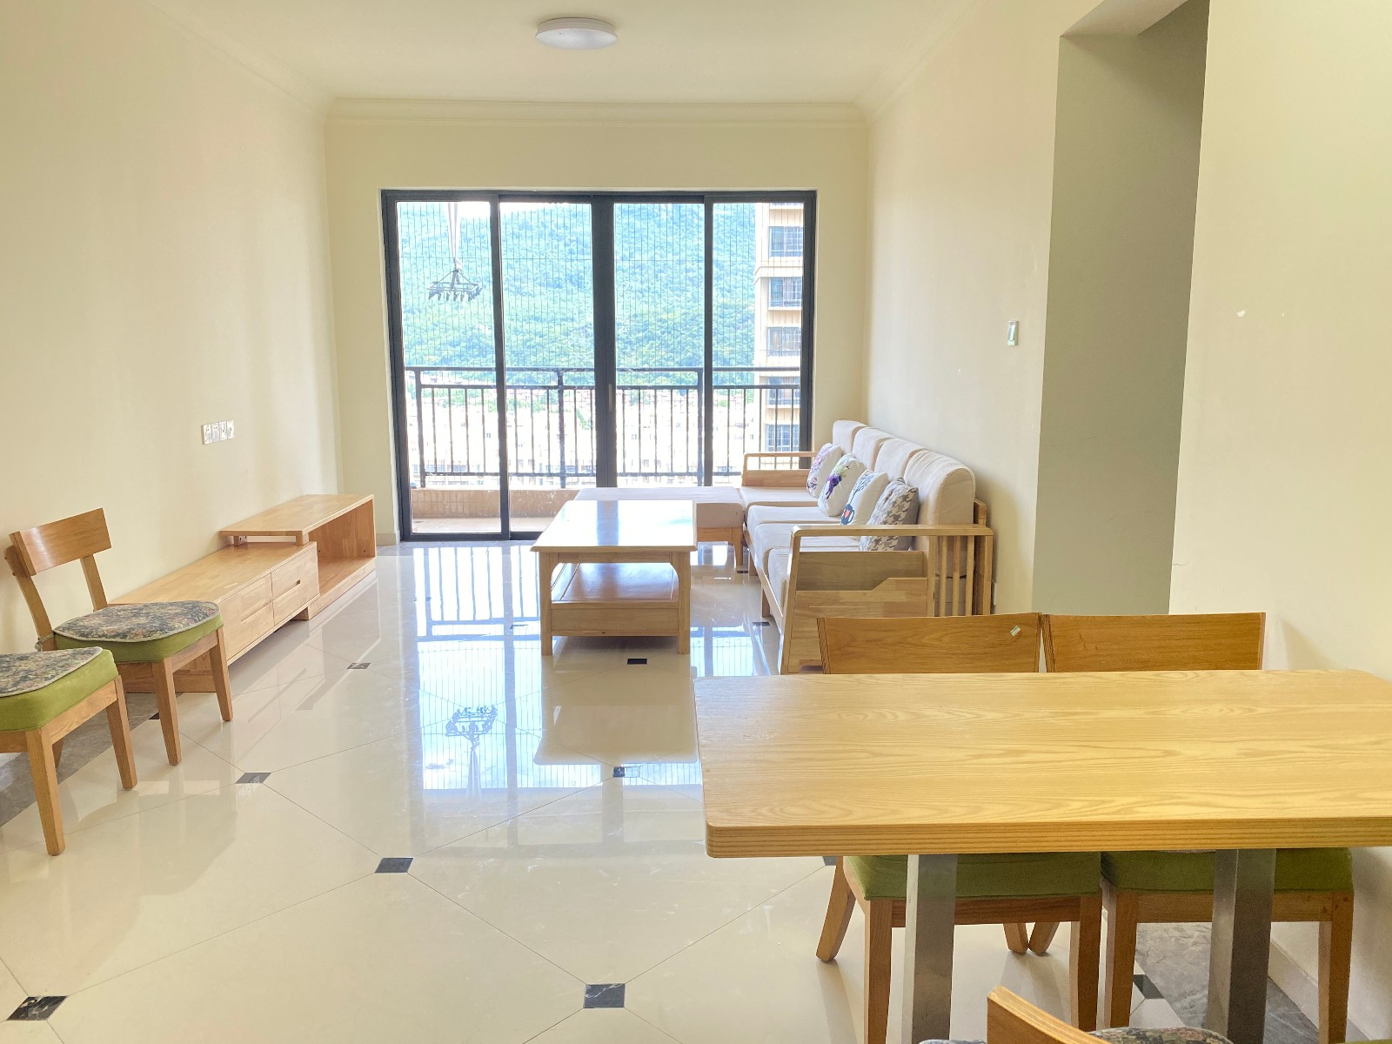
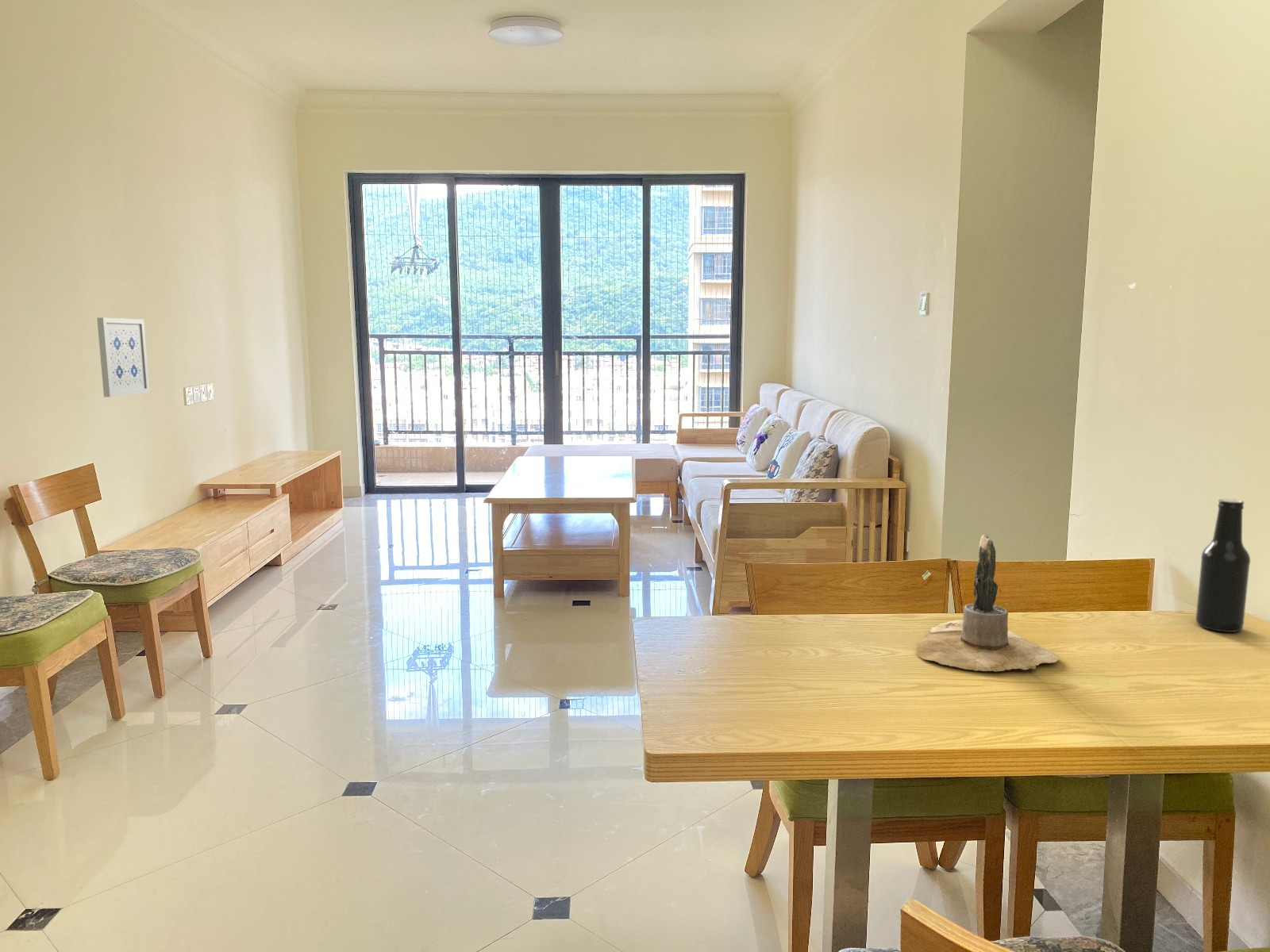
+ potted cactus [916,534,1060,673]
+ wall art [96,317,150,398]
+ beer bottle [1195,498,1251,633]
